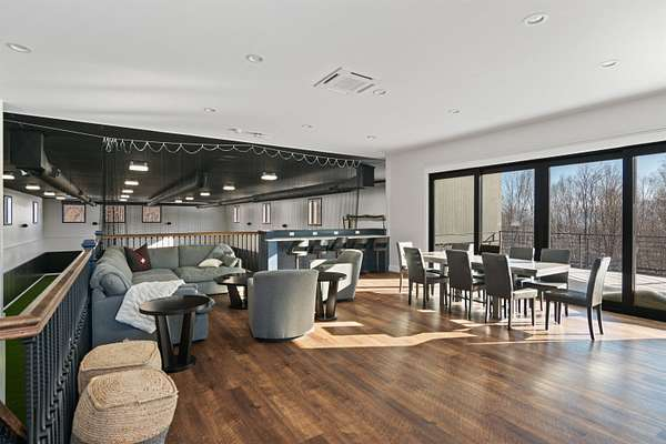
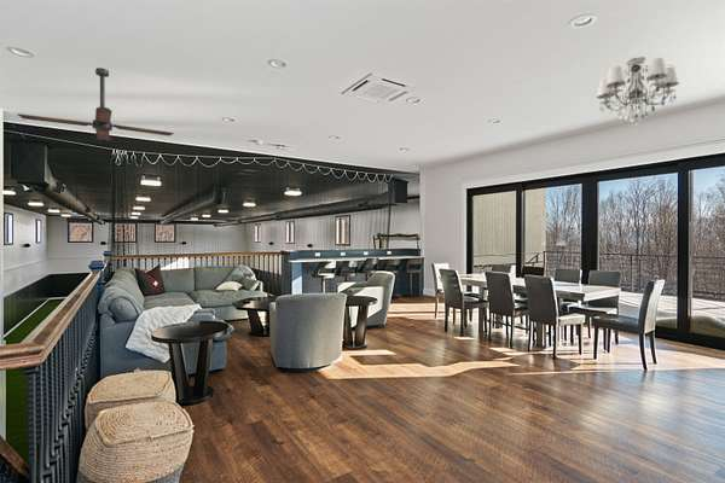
+ chandelier [596,56,680,130]
+ ceiling fan [16,66,175,141]
